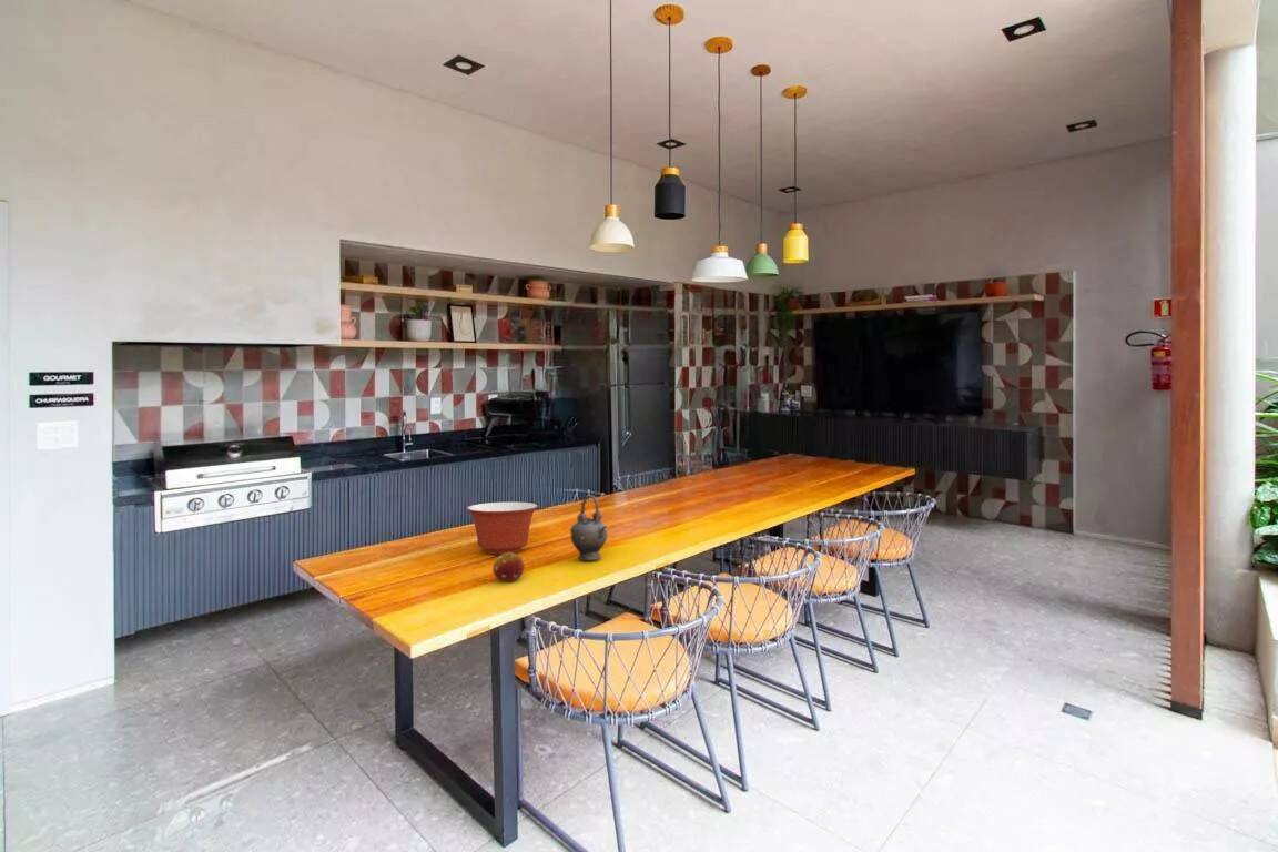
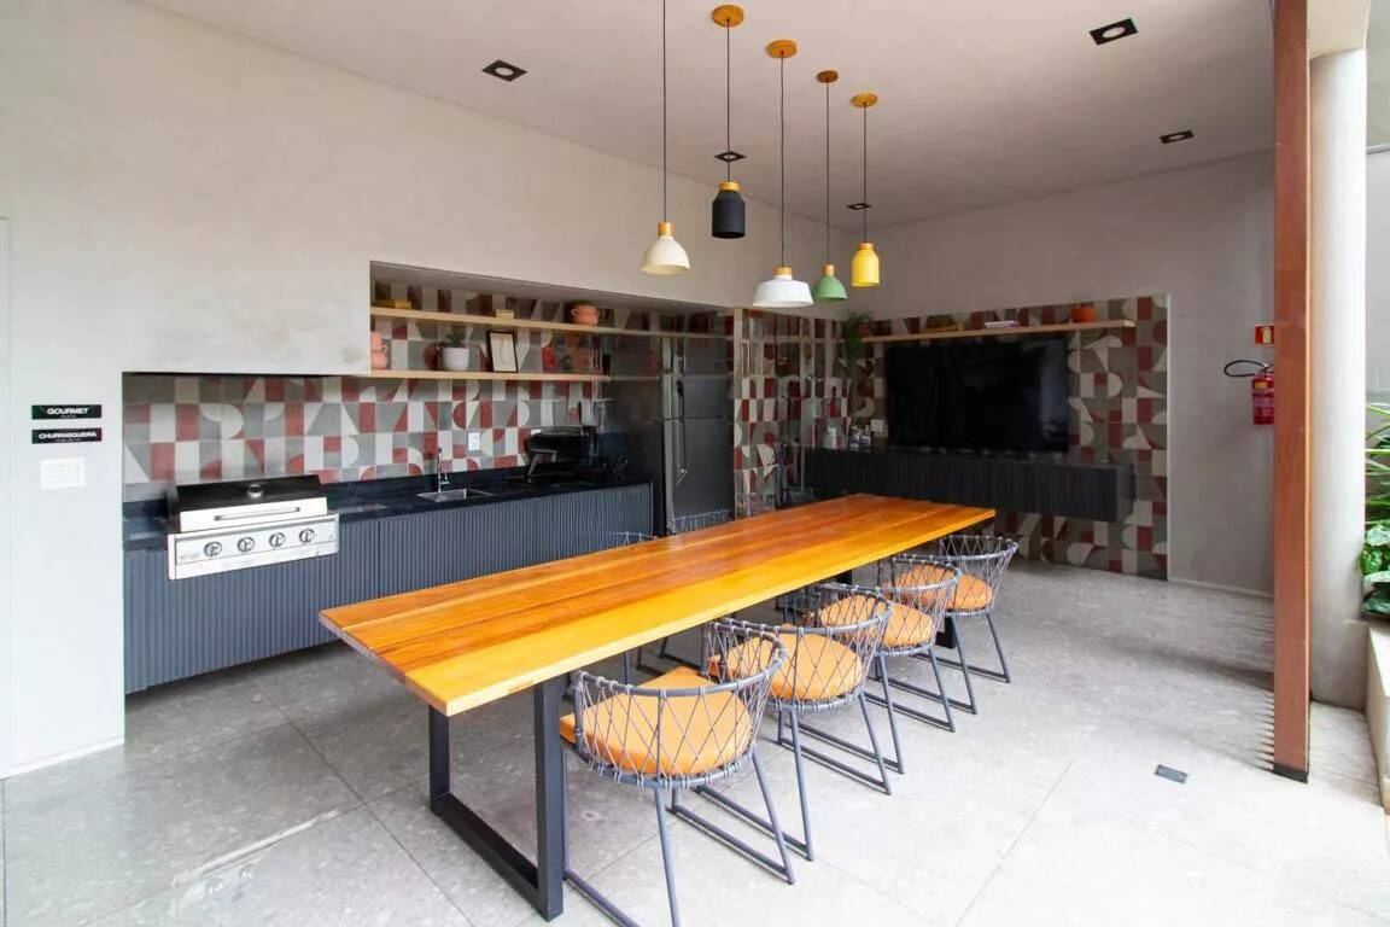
- teapot [569,494,609,561]
- fruit [491,552,525,582]
- mixing bowl [466,501,539,555]
